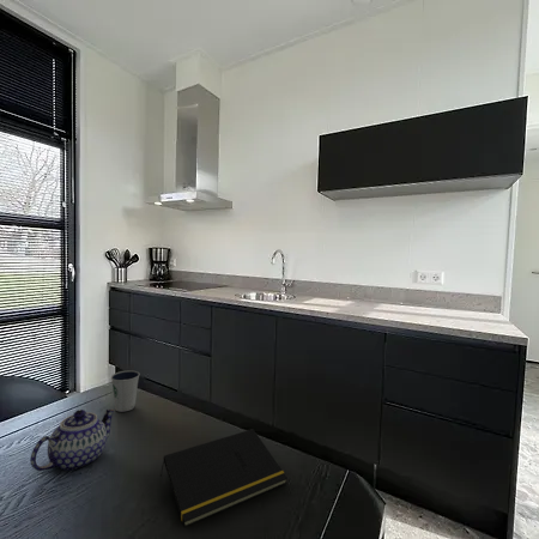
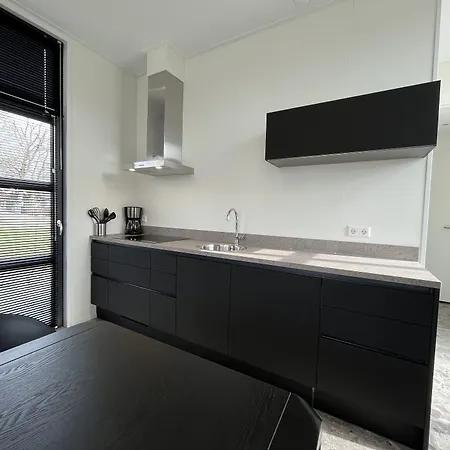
- teapot [29,408,115,472]
- dixie cup [110,369,141,413]
- notepad [159,428,289,528]
